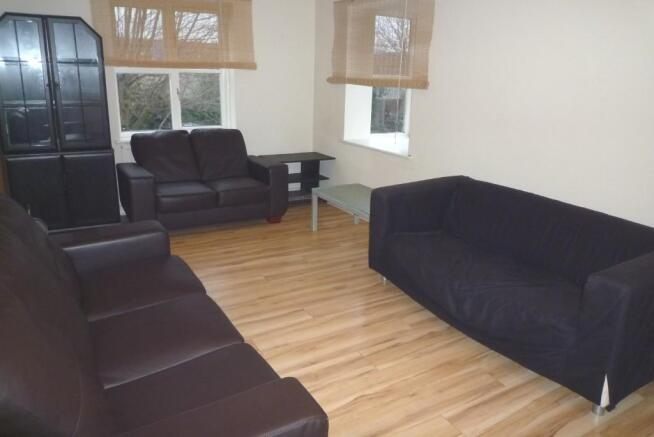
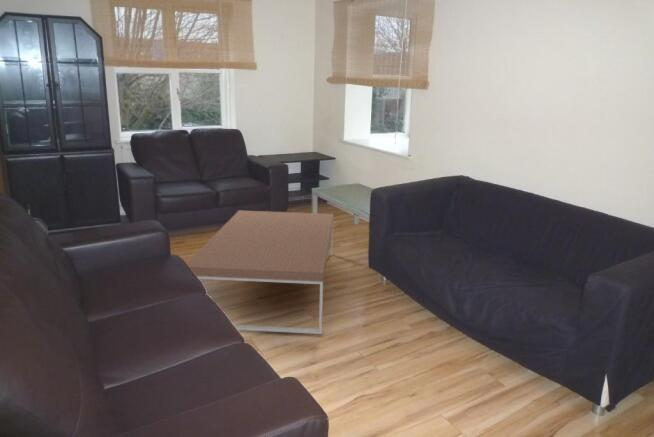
+ coffee table [185,209,335,335]
